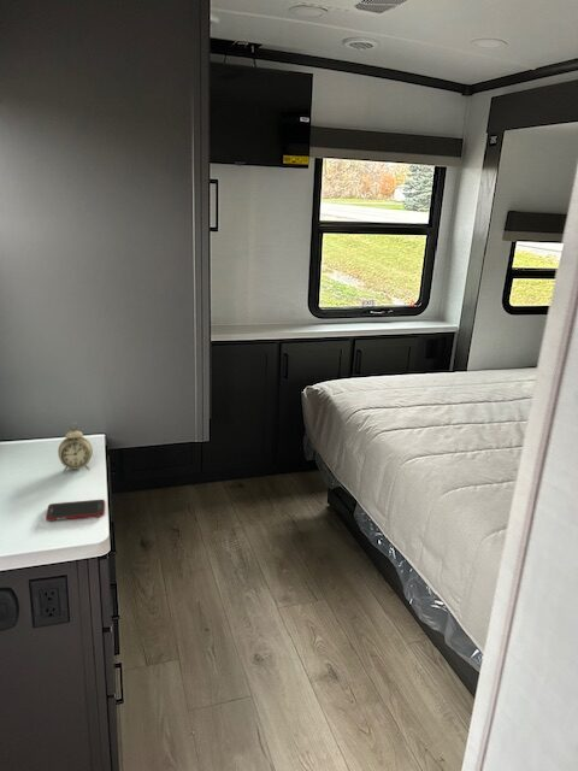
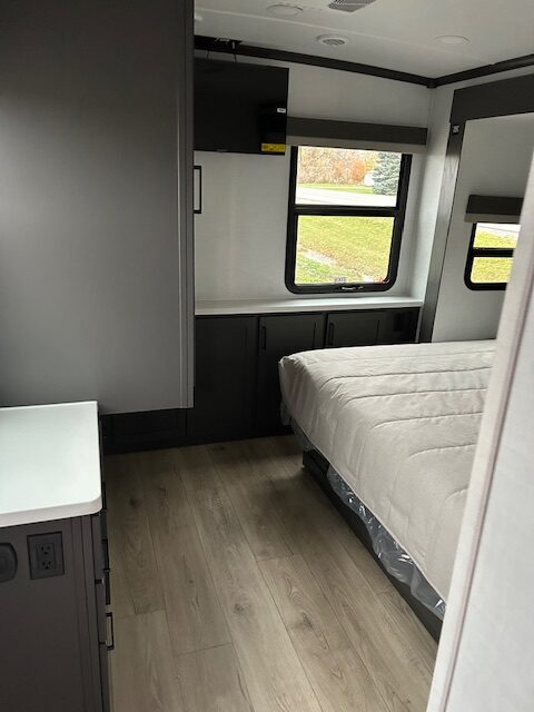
- alarm clock [57,422,94,475]
- cell phone [45,499,106,522]
